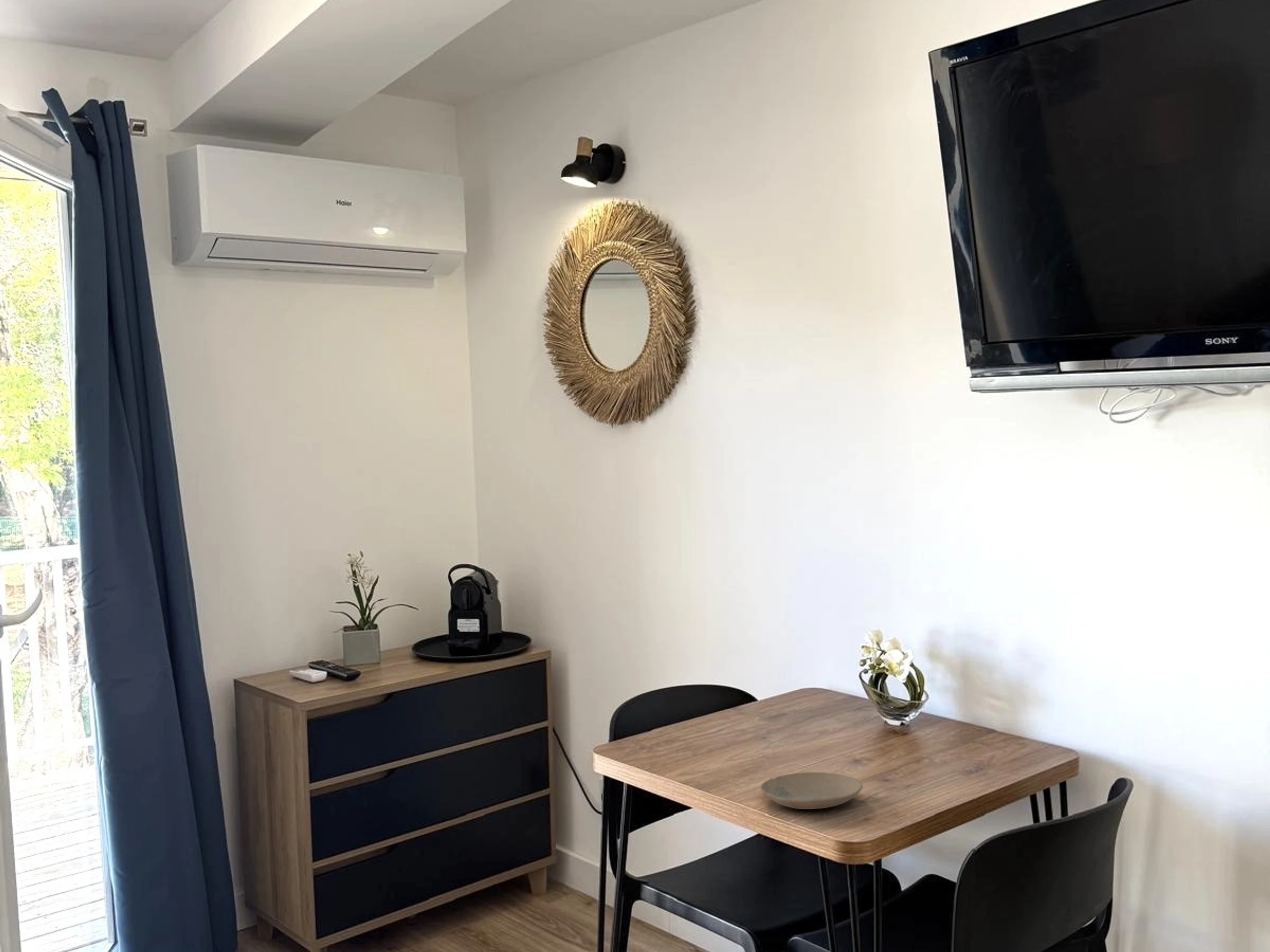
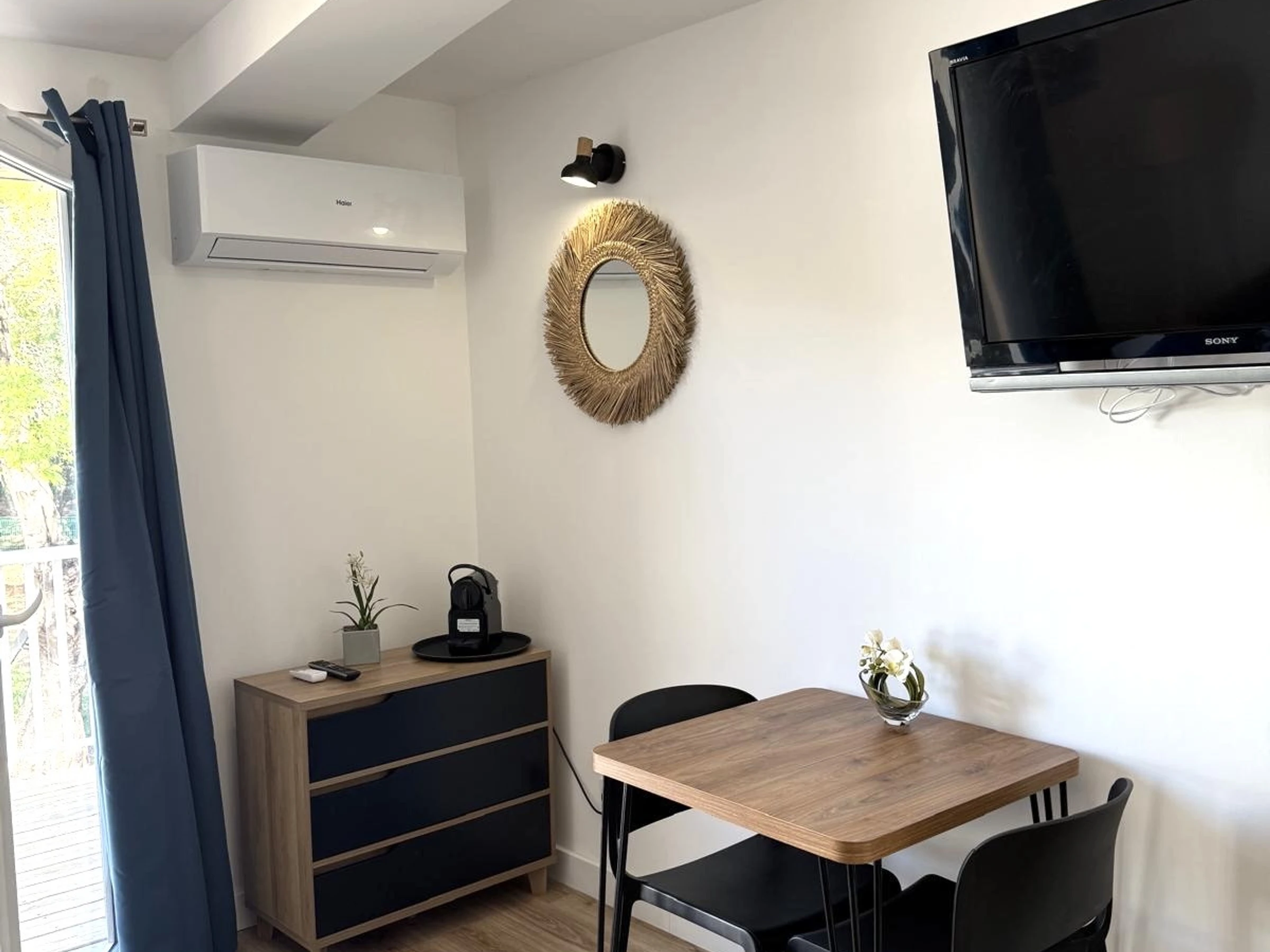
- plate [760,772,863,810]
